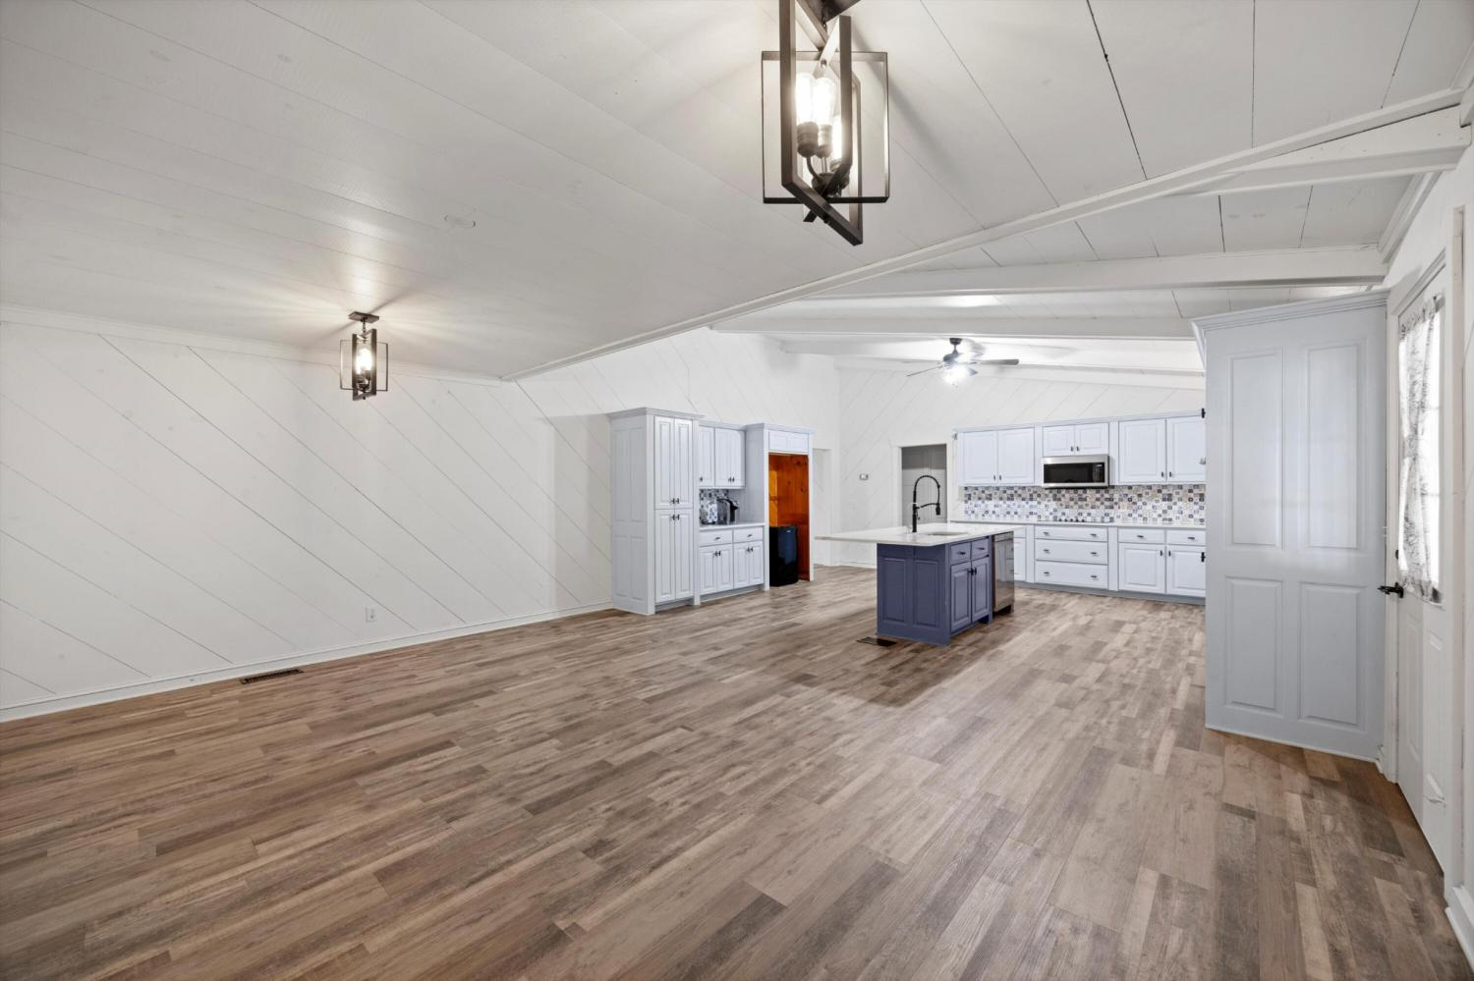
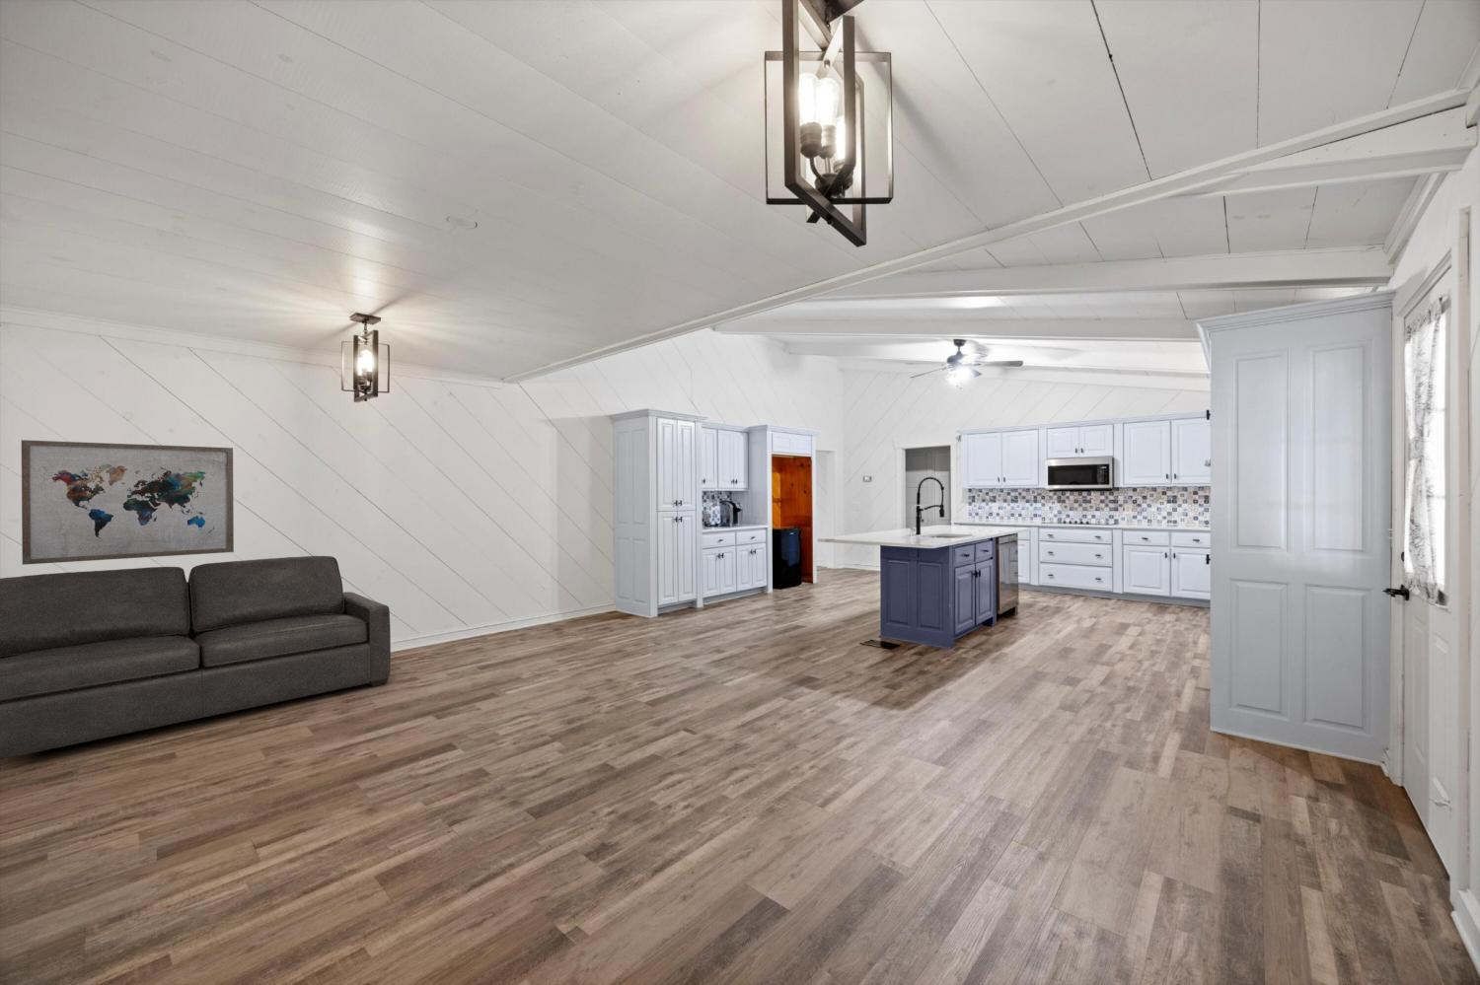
+ wall art [21,439,235,566]
+ sofa [0,555,391,761]
